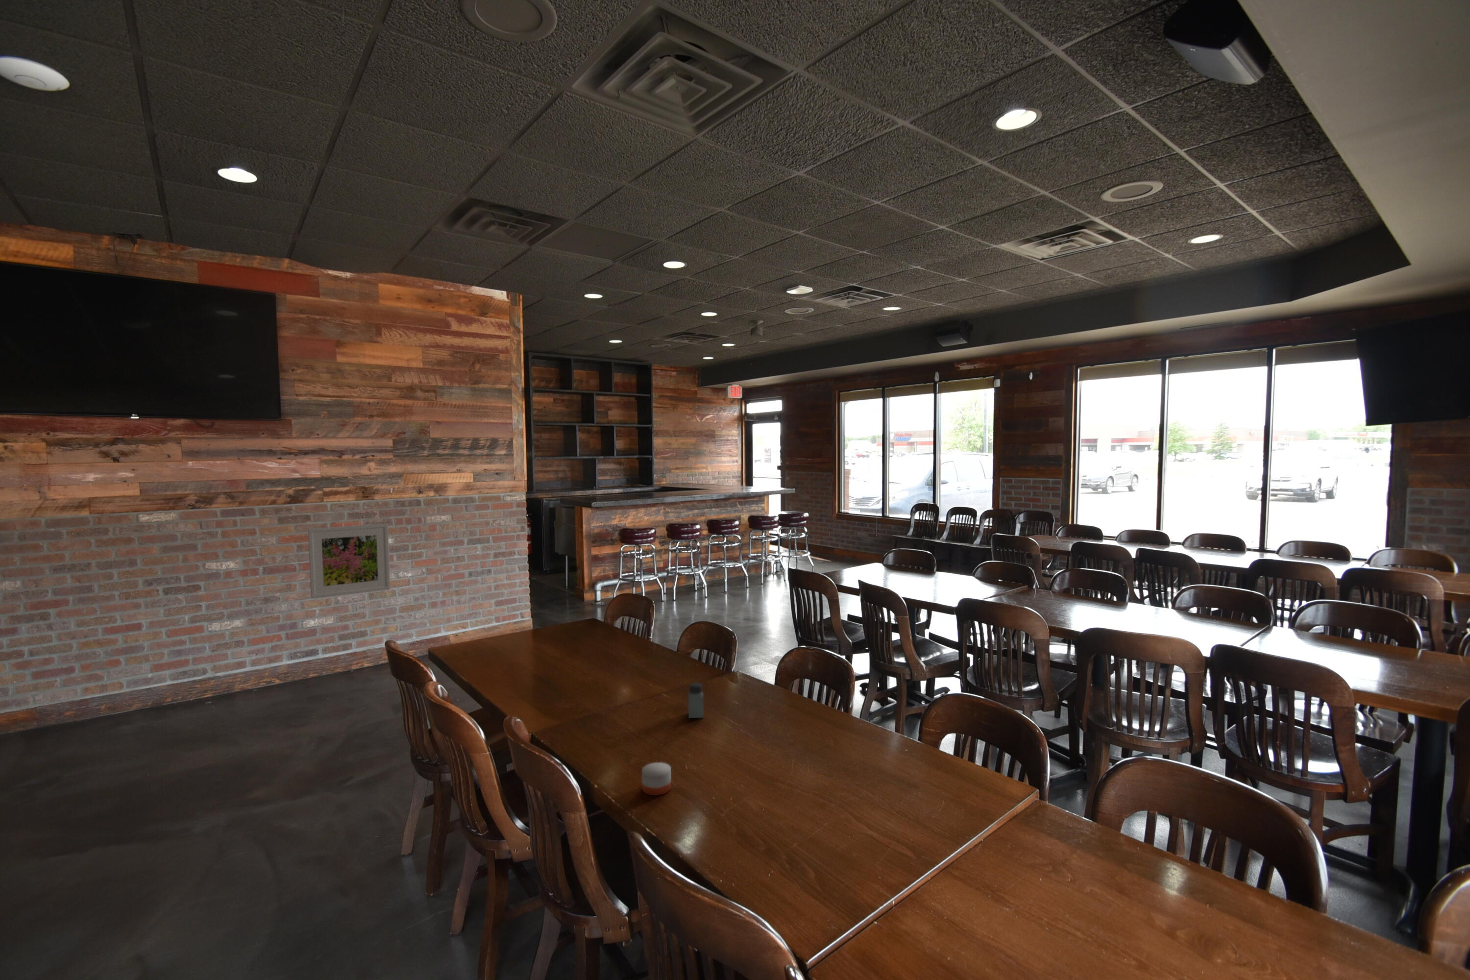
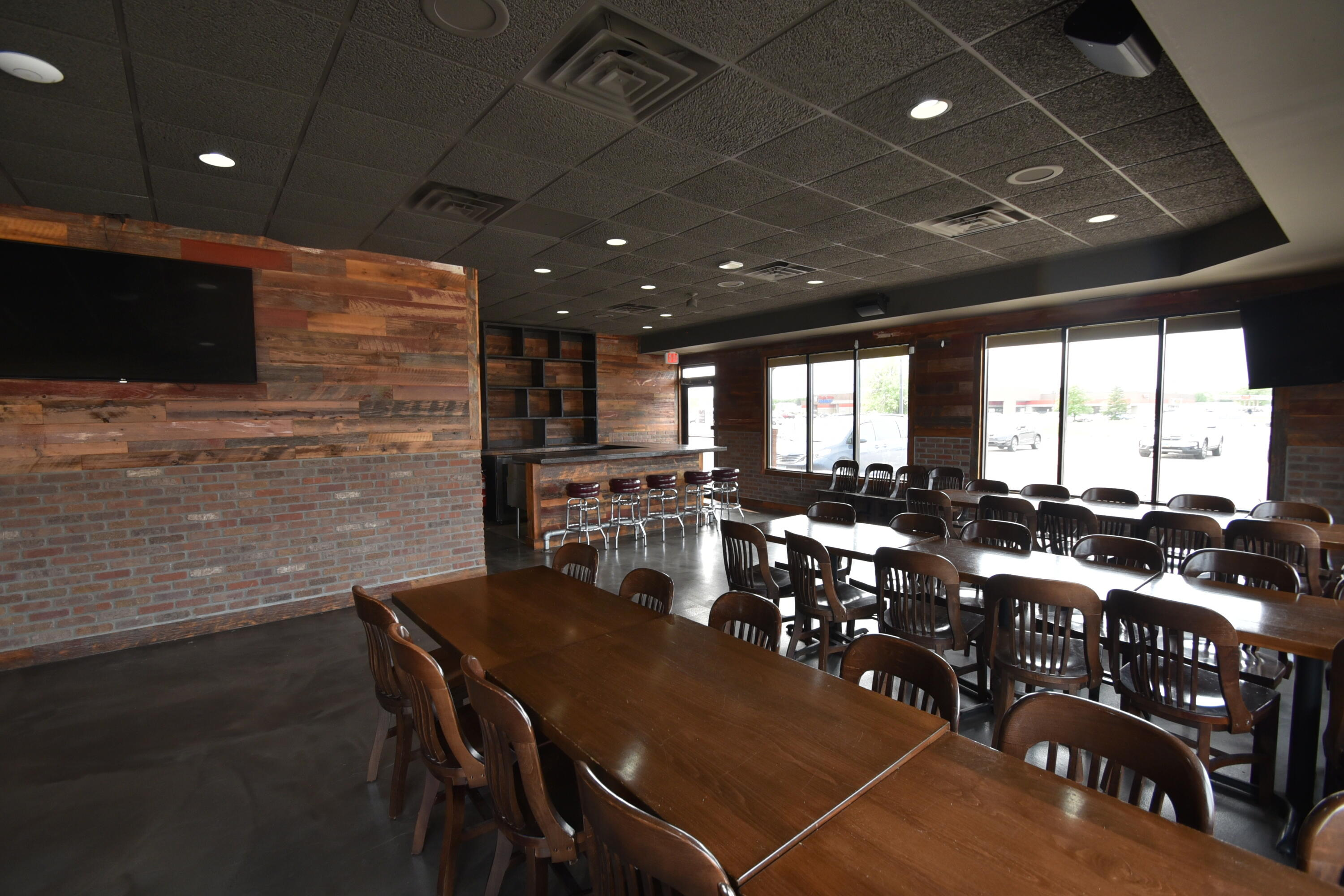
- candle [641,757,672,796]
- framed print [307,523,392,599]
- saltshaker [688,682,704,719]
